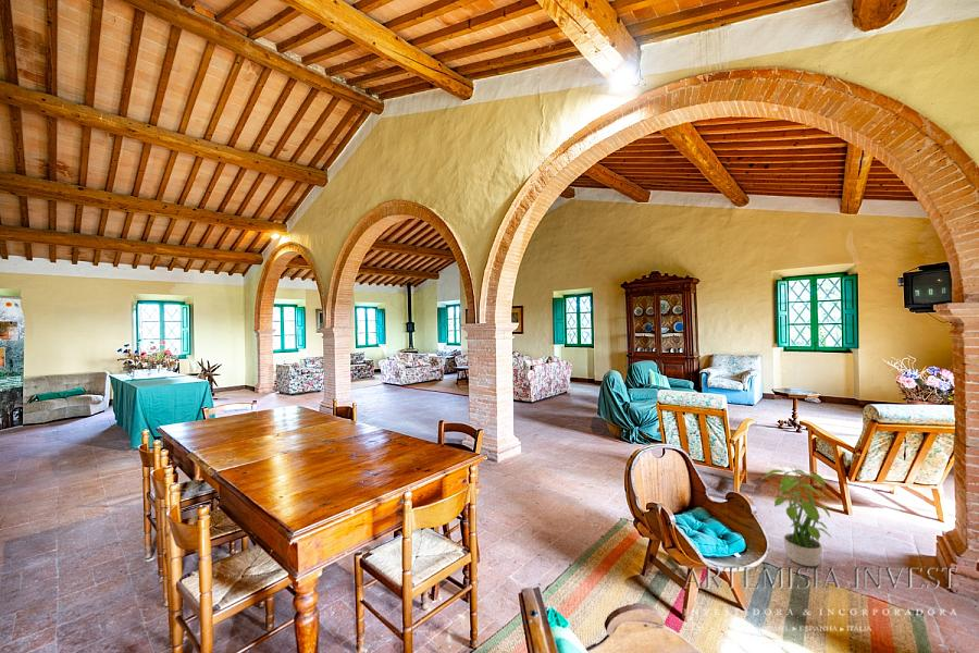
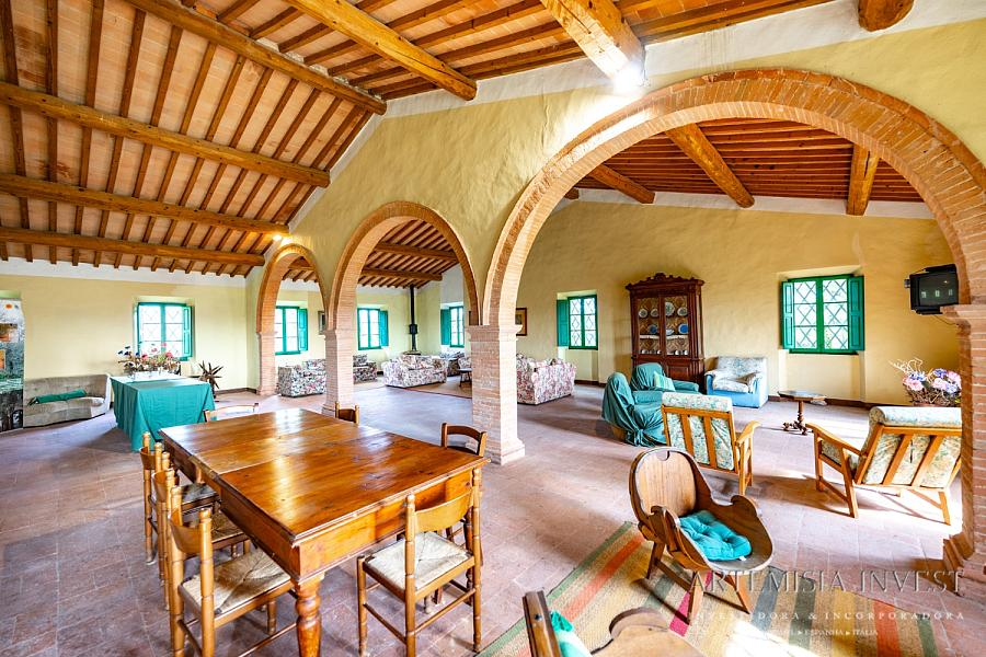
- potted plant [760,464,832,567]
